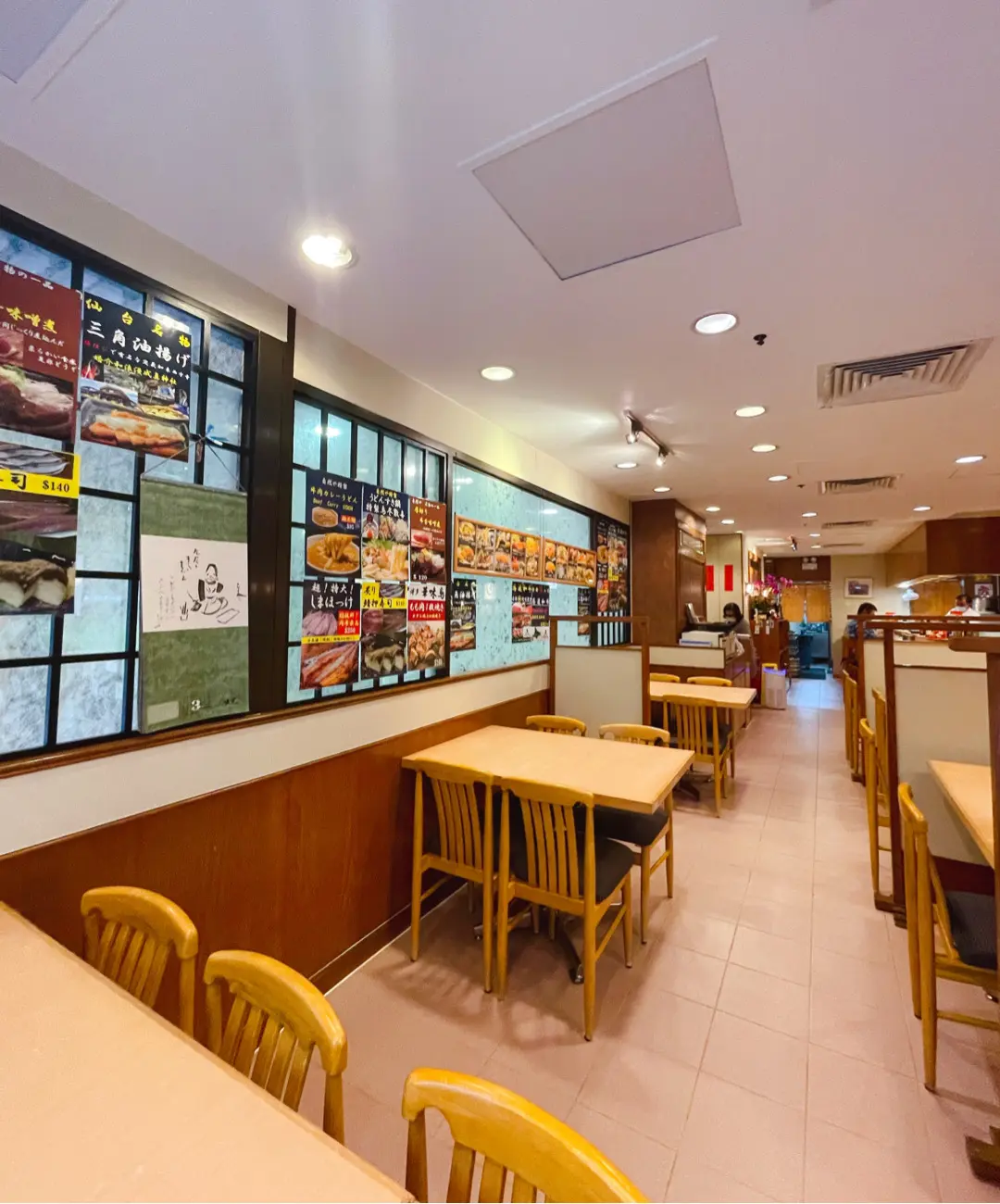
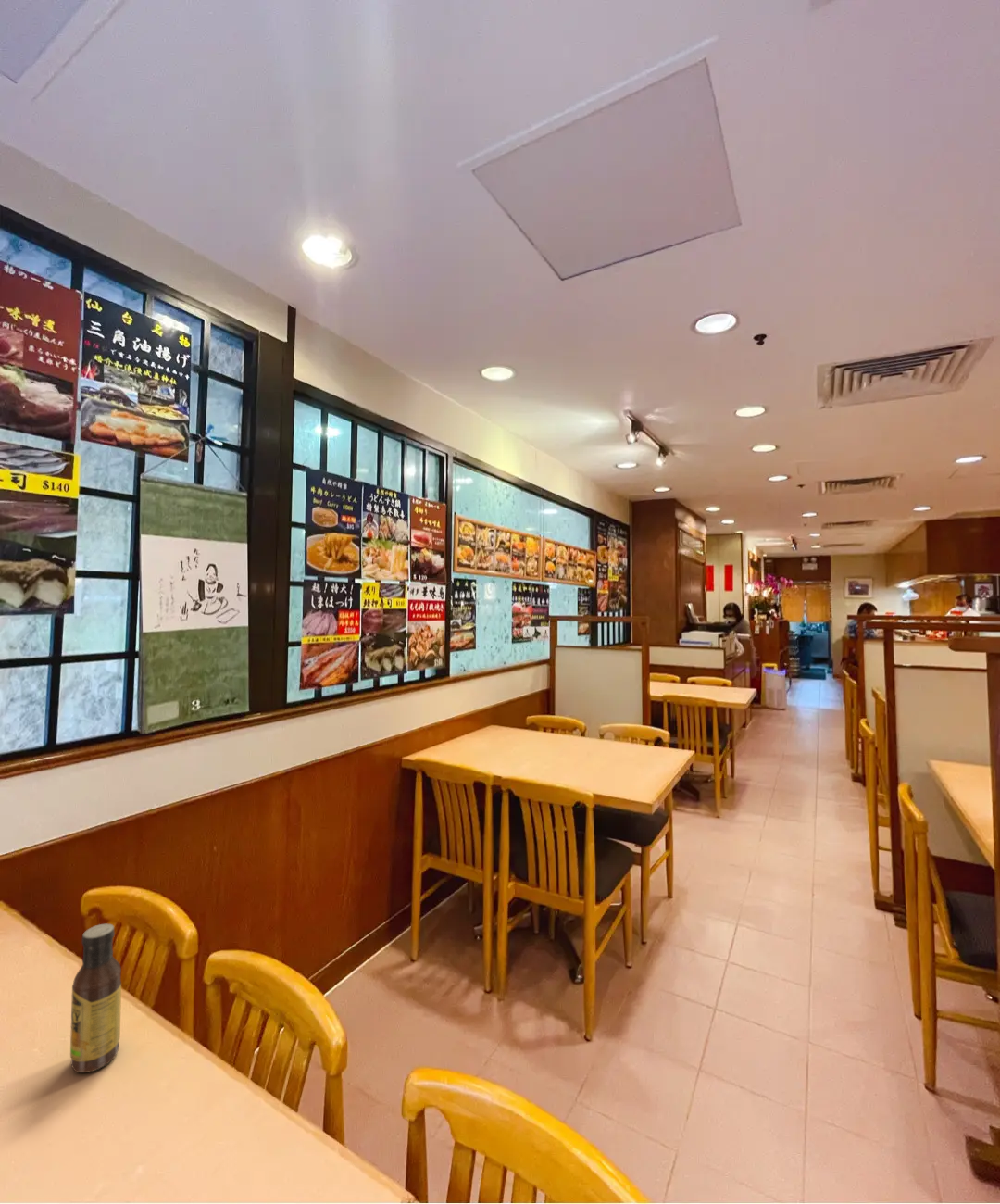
+ sauce bottle [69,922,122,1073]
